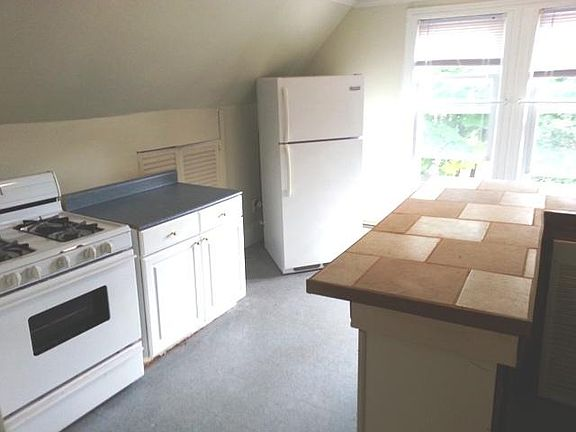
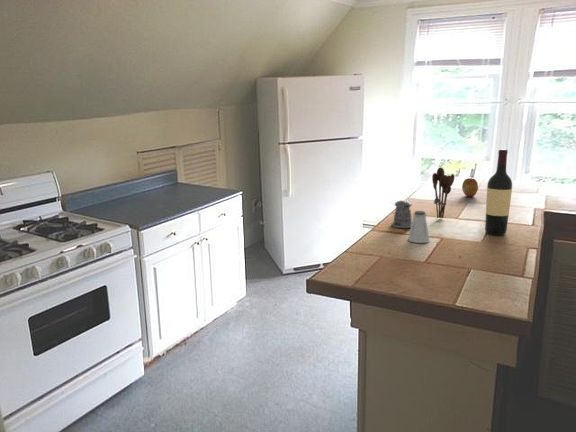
+ wine bottle [484,148,513,236]
+ saltshaker [407,210,430,244]
+ utensil holder [431,166,456,219]
+ apple [461,175,479,198]
+ pepper shaker [390,199,413,229]
